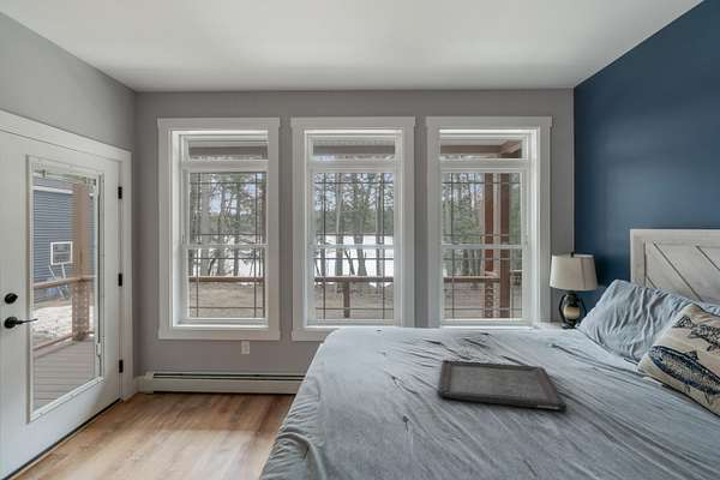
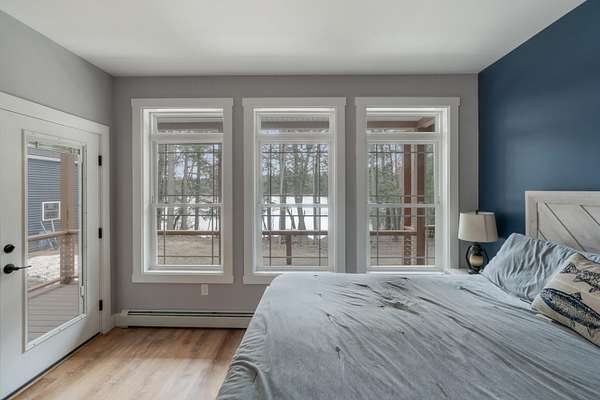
- serving tray [436,359,569,412]
